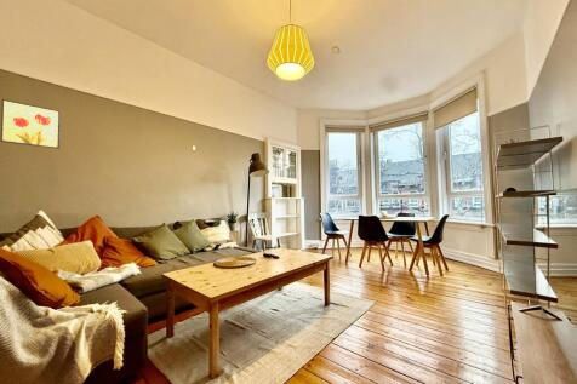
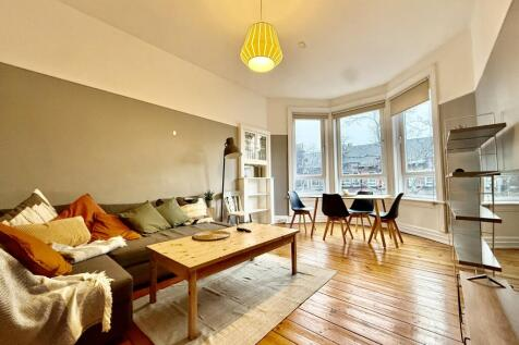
- wall art [0,98,62,150]
